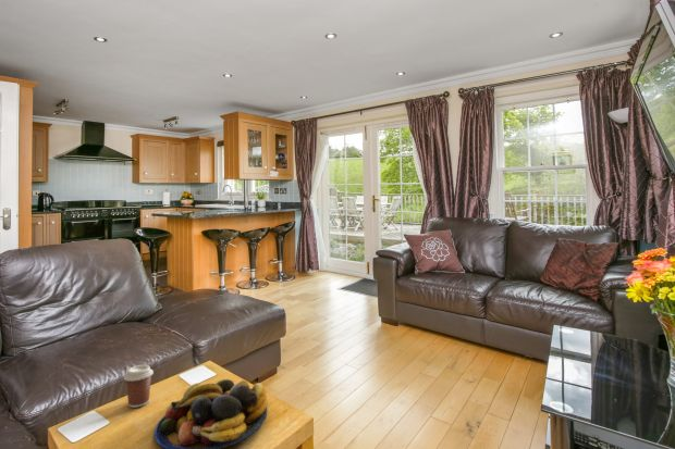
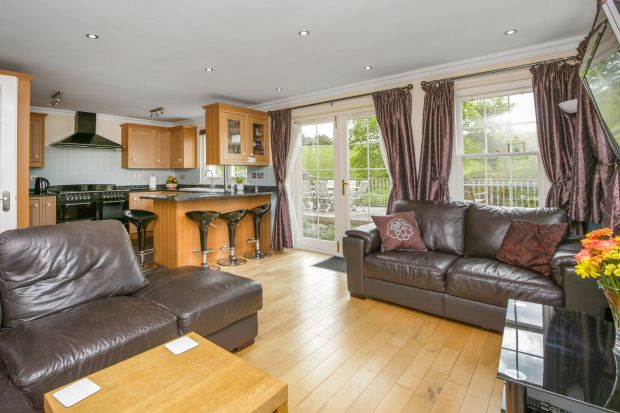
- coffee cup [123,364,155,409]
- fruit bowl [154,378,269,449]
